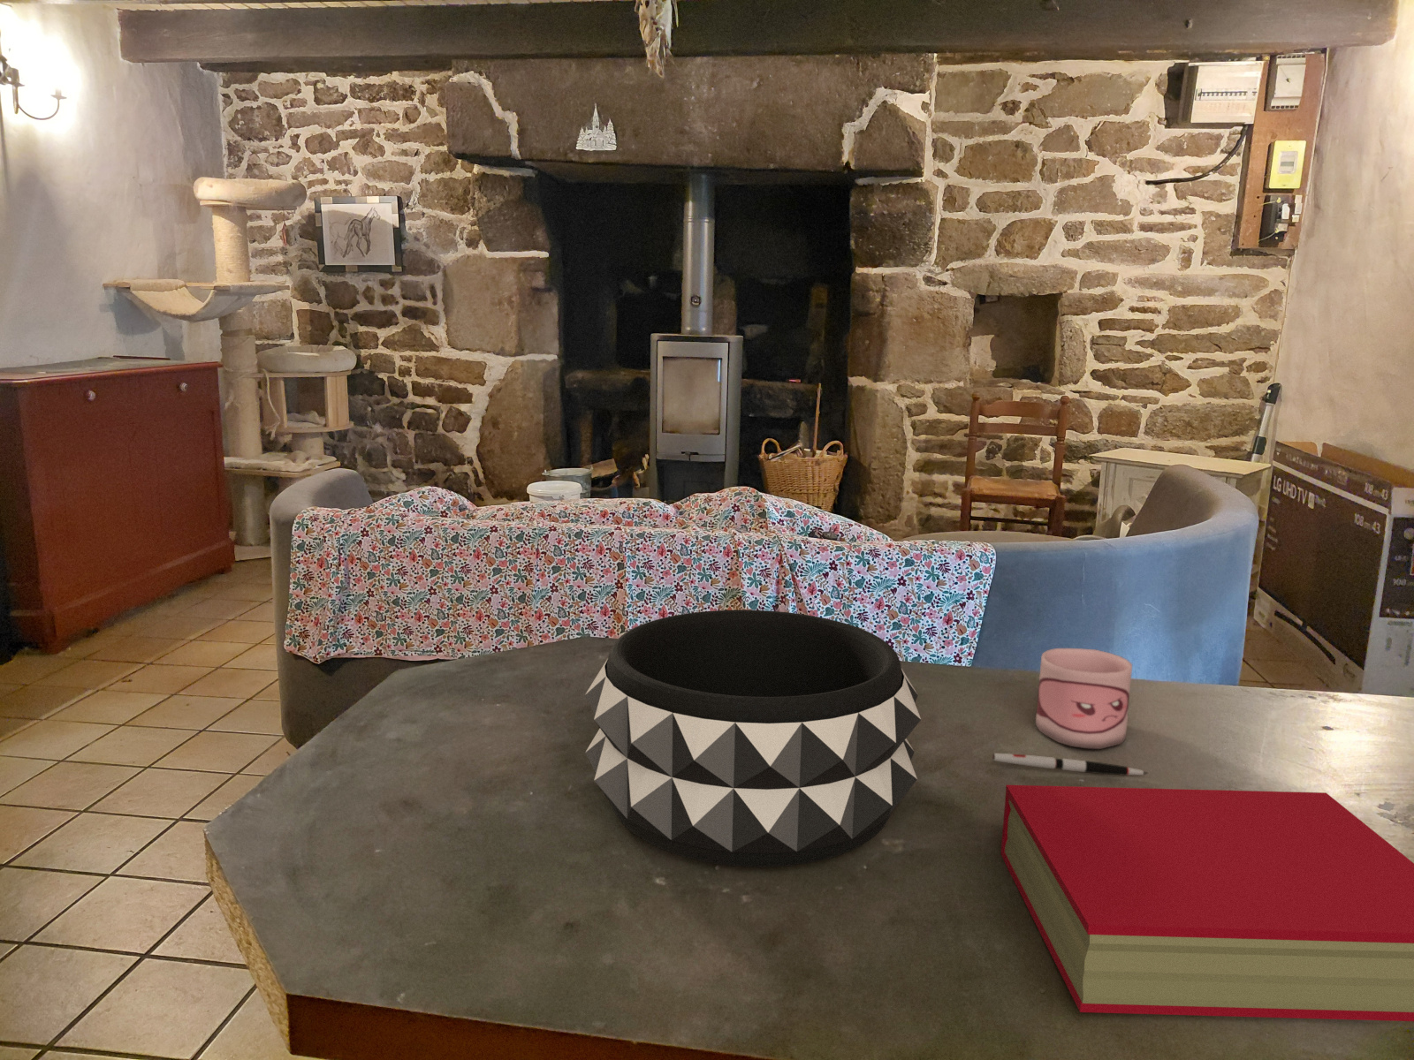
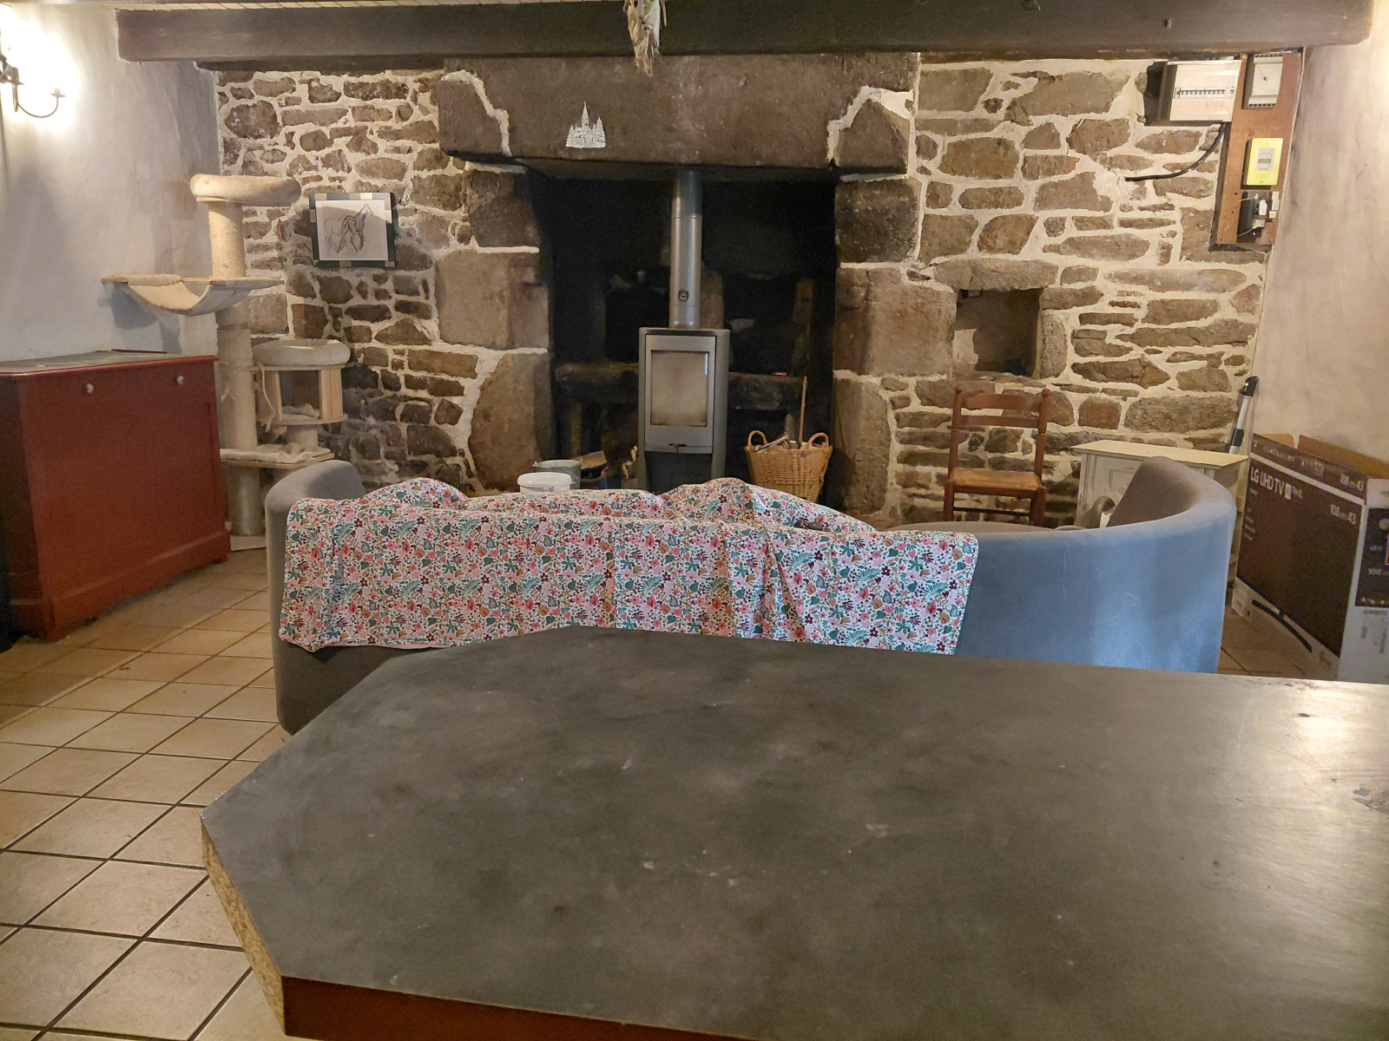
- decorative bowl [585,609,922,867]
- book [1001,784,1414,1022]
- mug [1034,648,1133,750]
- pen [992,753,1149,776]
